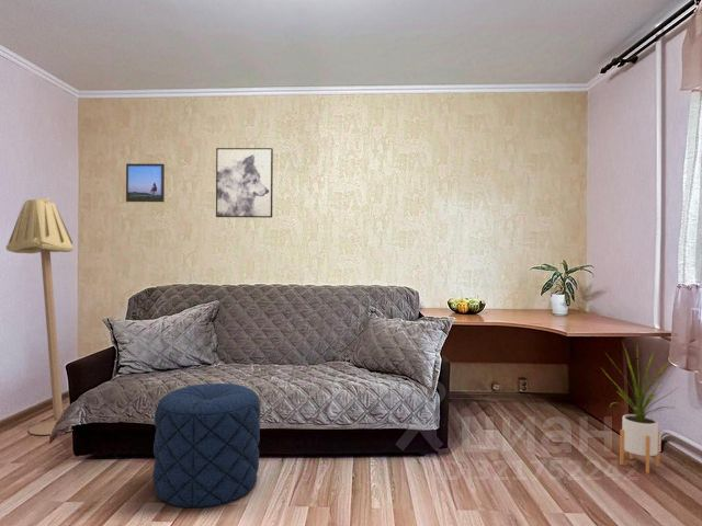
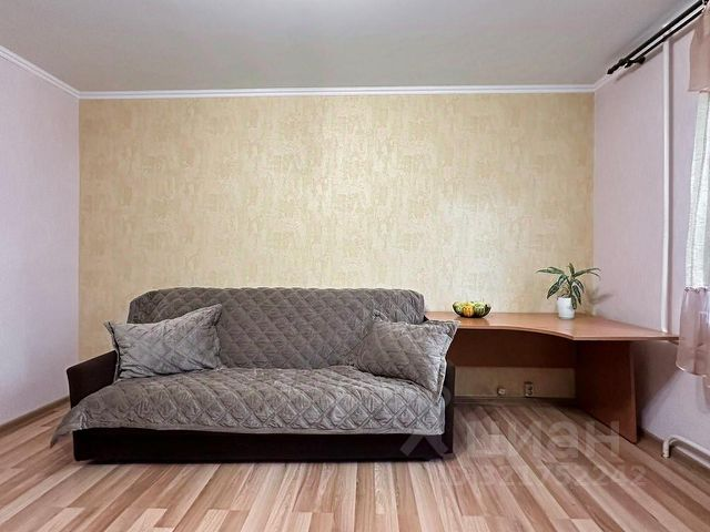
- floor lamp [4,196,75,436]
- wall art [215,147,274,219]
- pouf [151,382,261,508]
- house plant [601,341,678,474]
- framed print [125,162,166,203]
